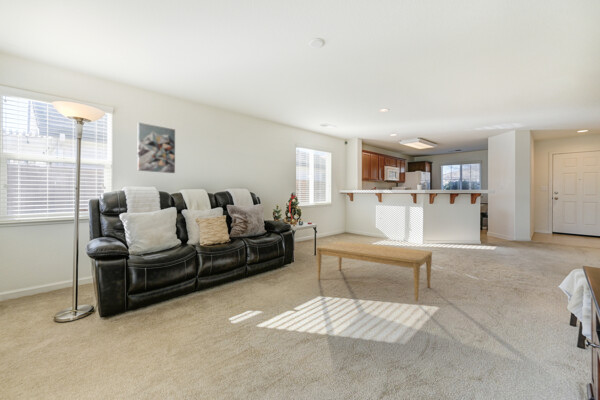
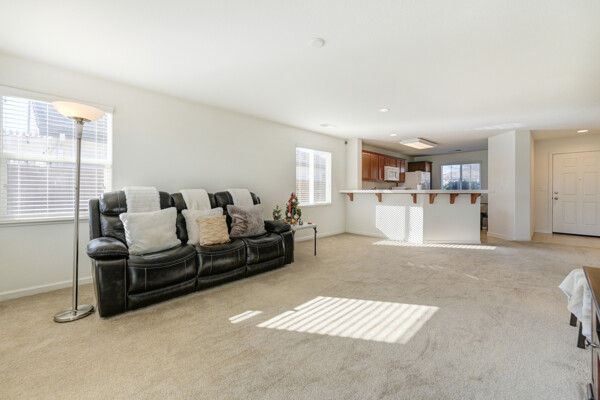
- wall art [136,122,176,174]
- coffee table [315,240,433,302]
